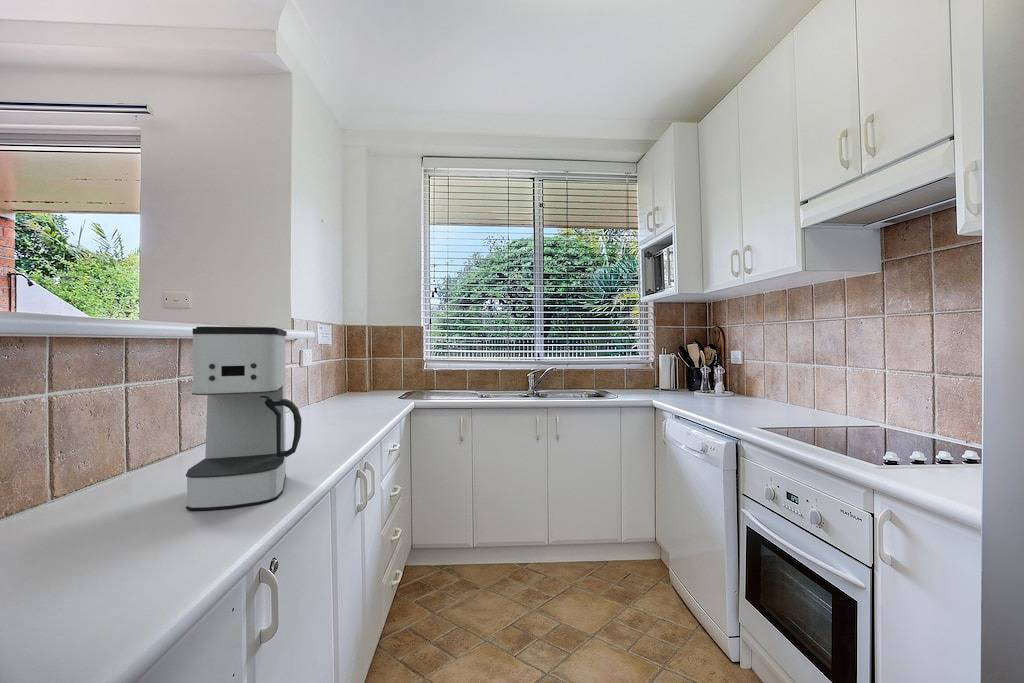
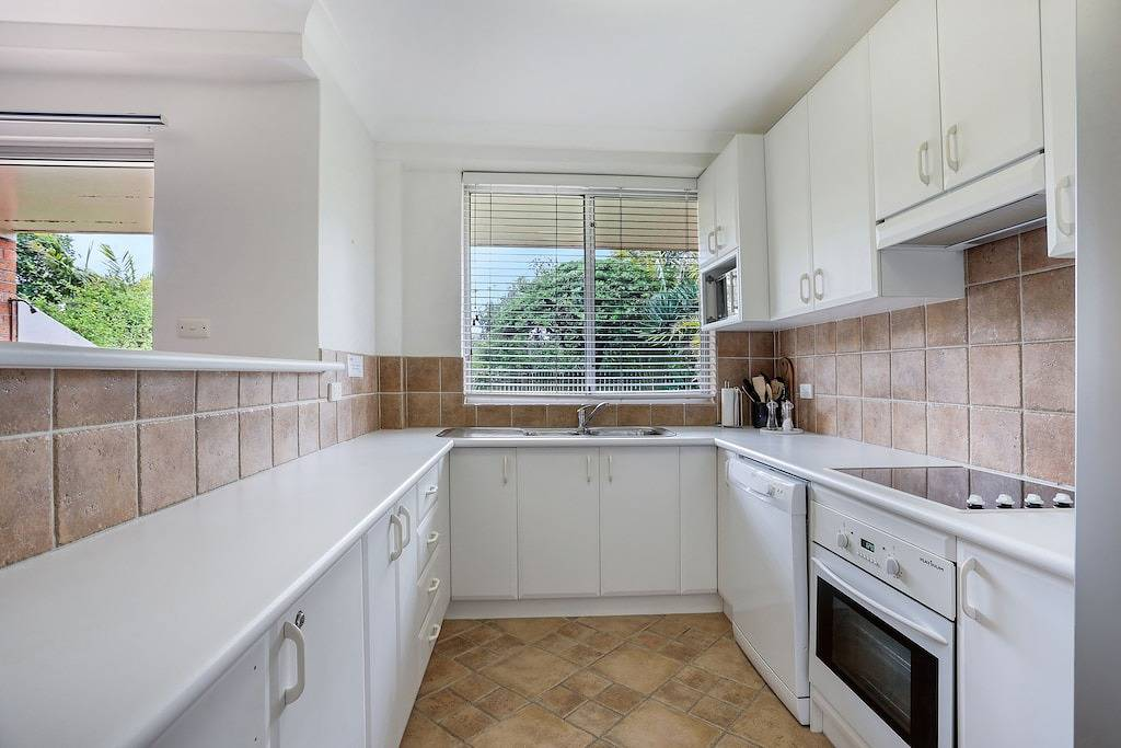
- coffee maker [185,326,303,511]
